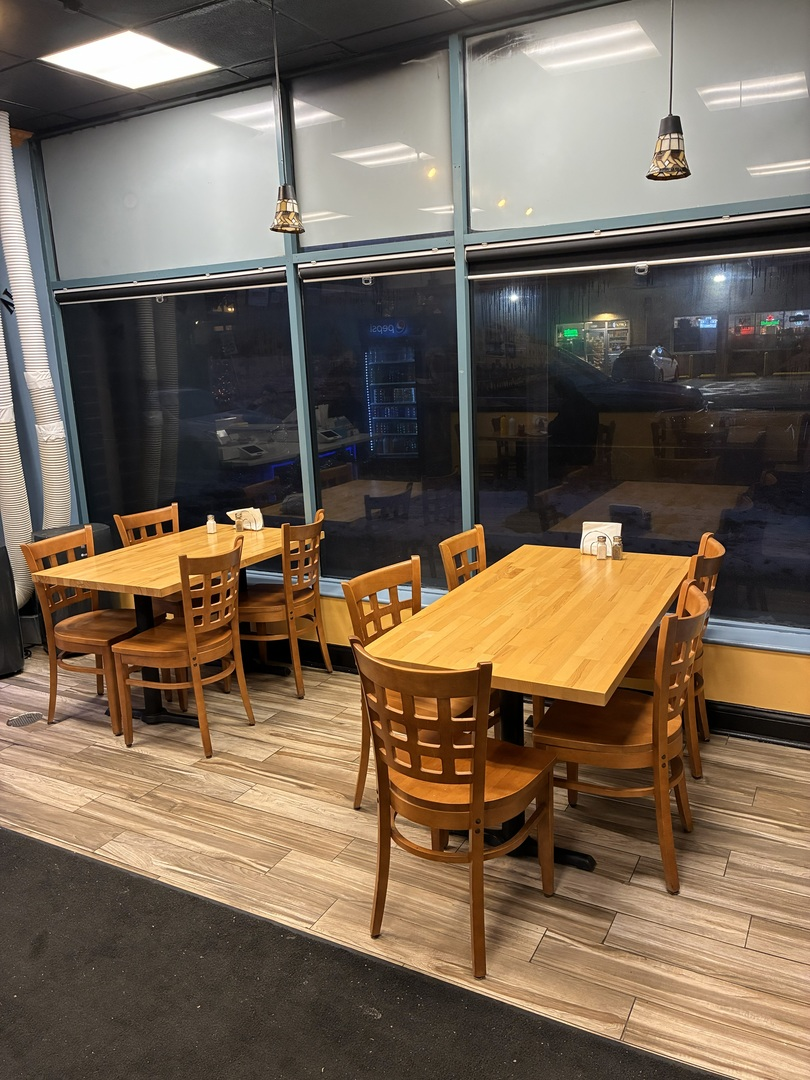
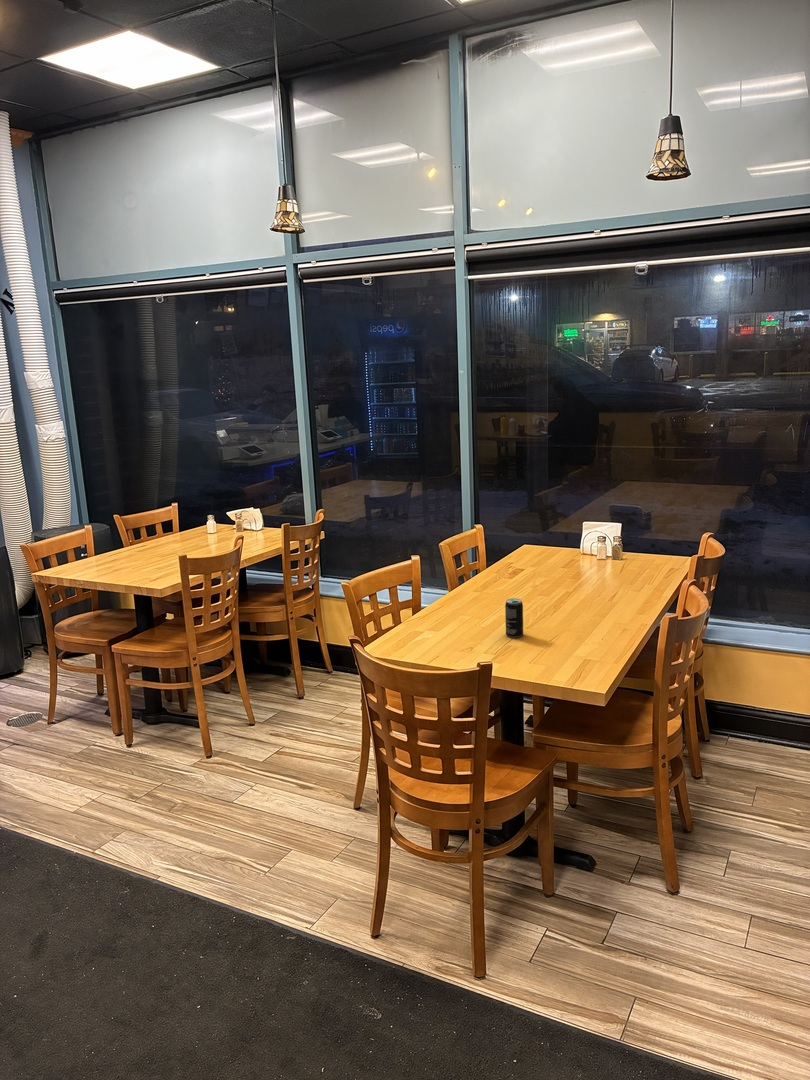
+ beverage can [504,597,524,638]
